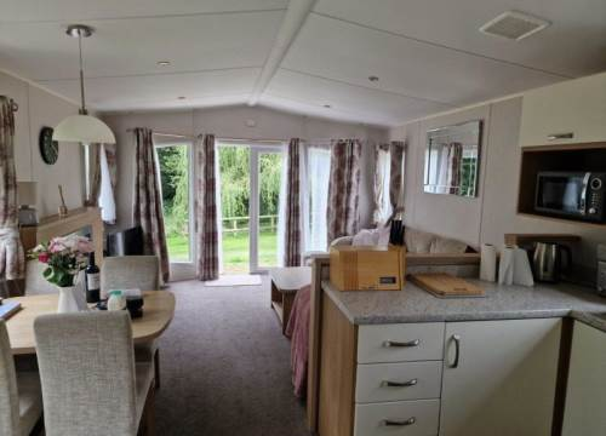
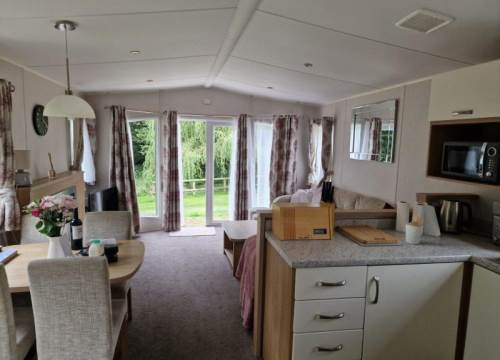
+ utensil holder [405,214,431,245]
